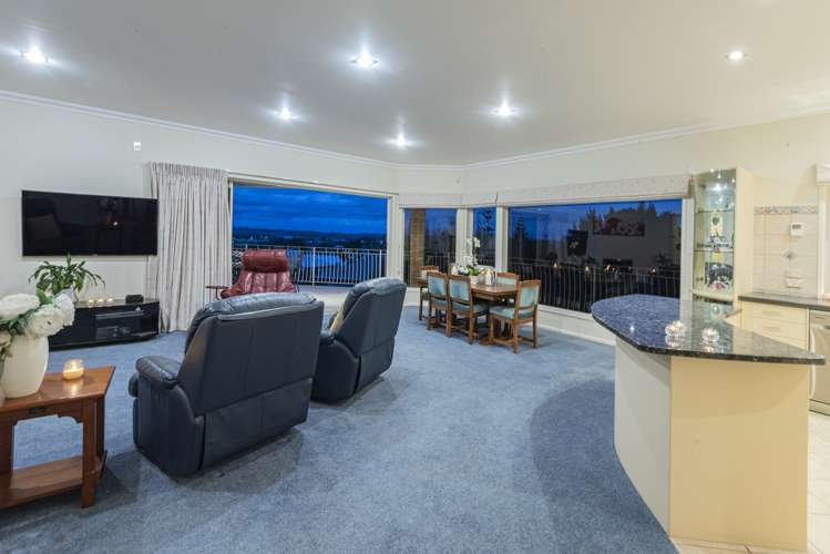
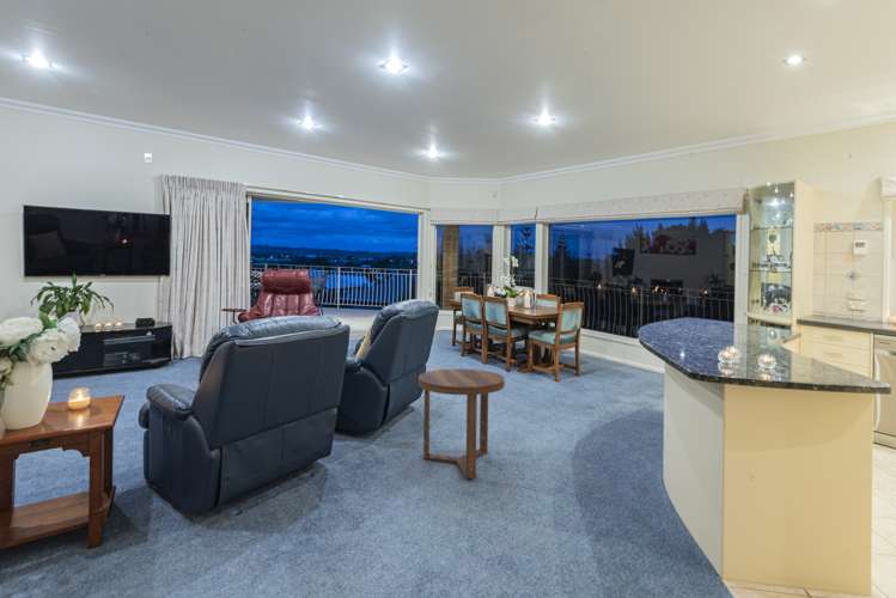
+ side table [417,368,506,480]
